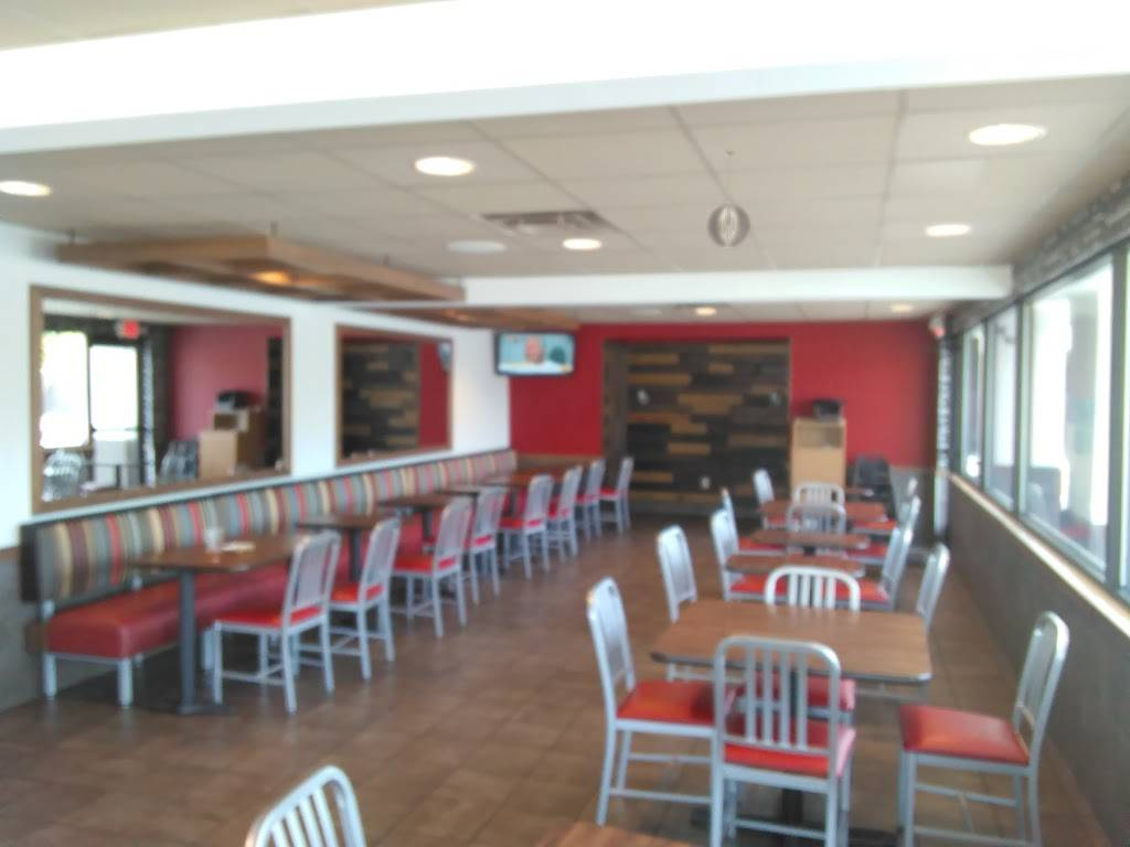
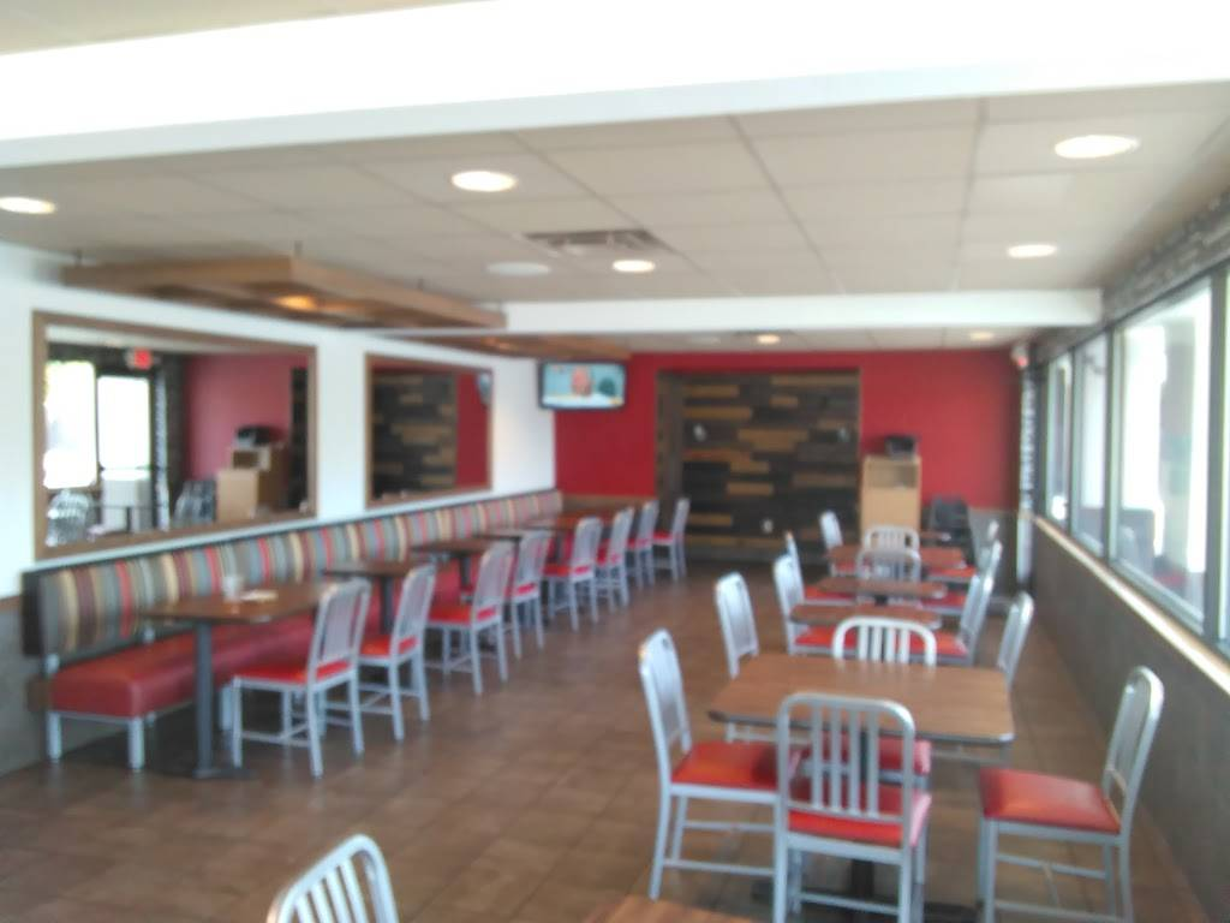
- pendant light [705,150,751,248]
